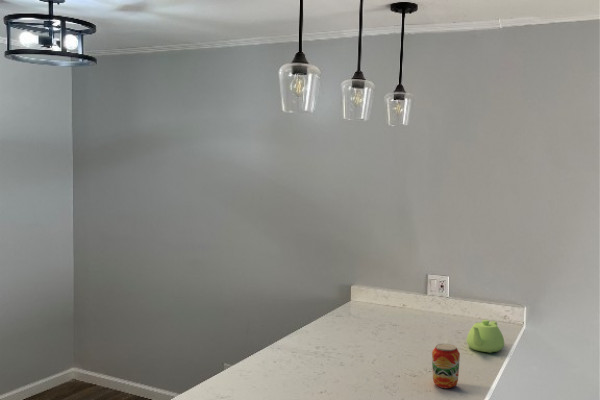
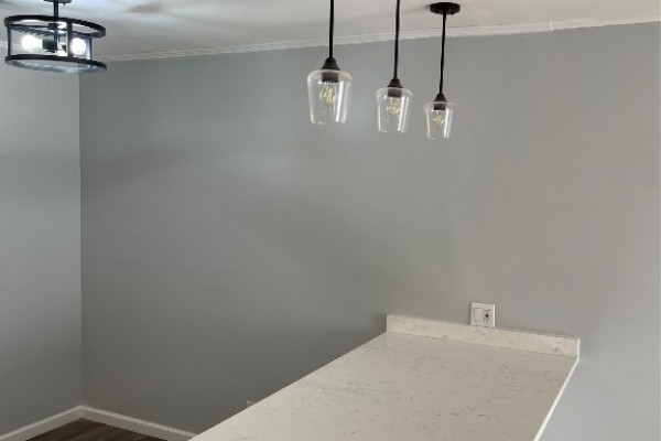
- beverage can [431,343,461,389]
- teapot [466,319,505,354]
